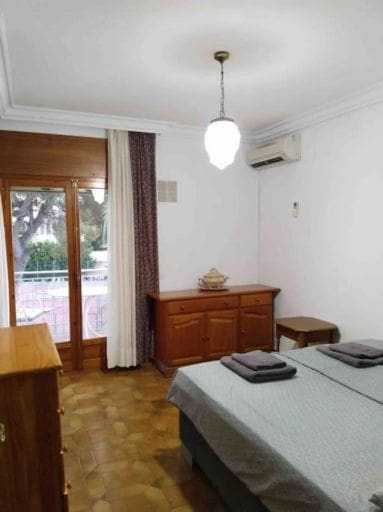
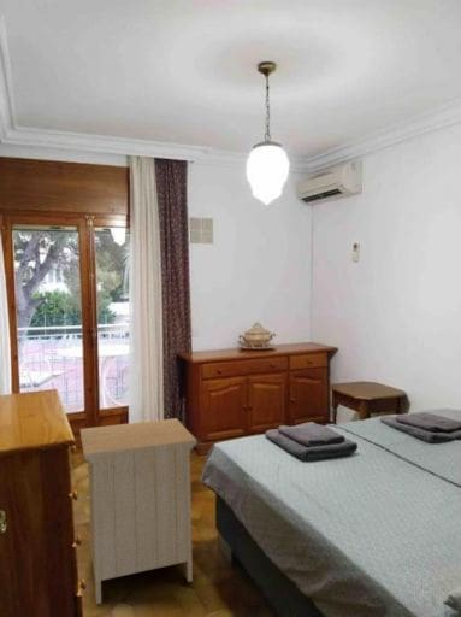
+ nightstand [79,417,197,605]
